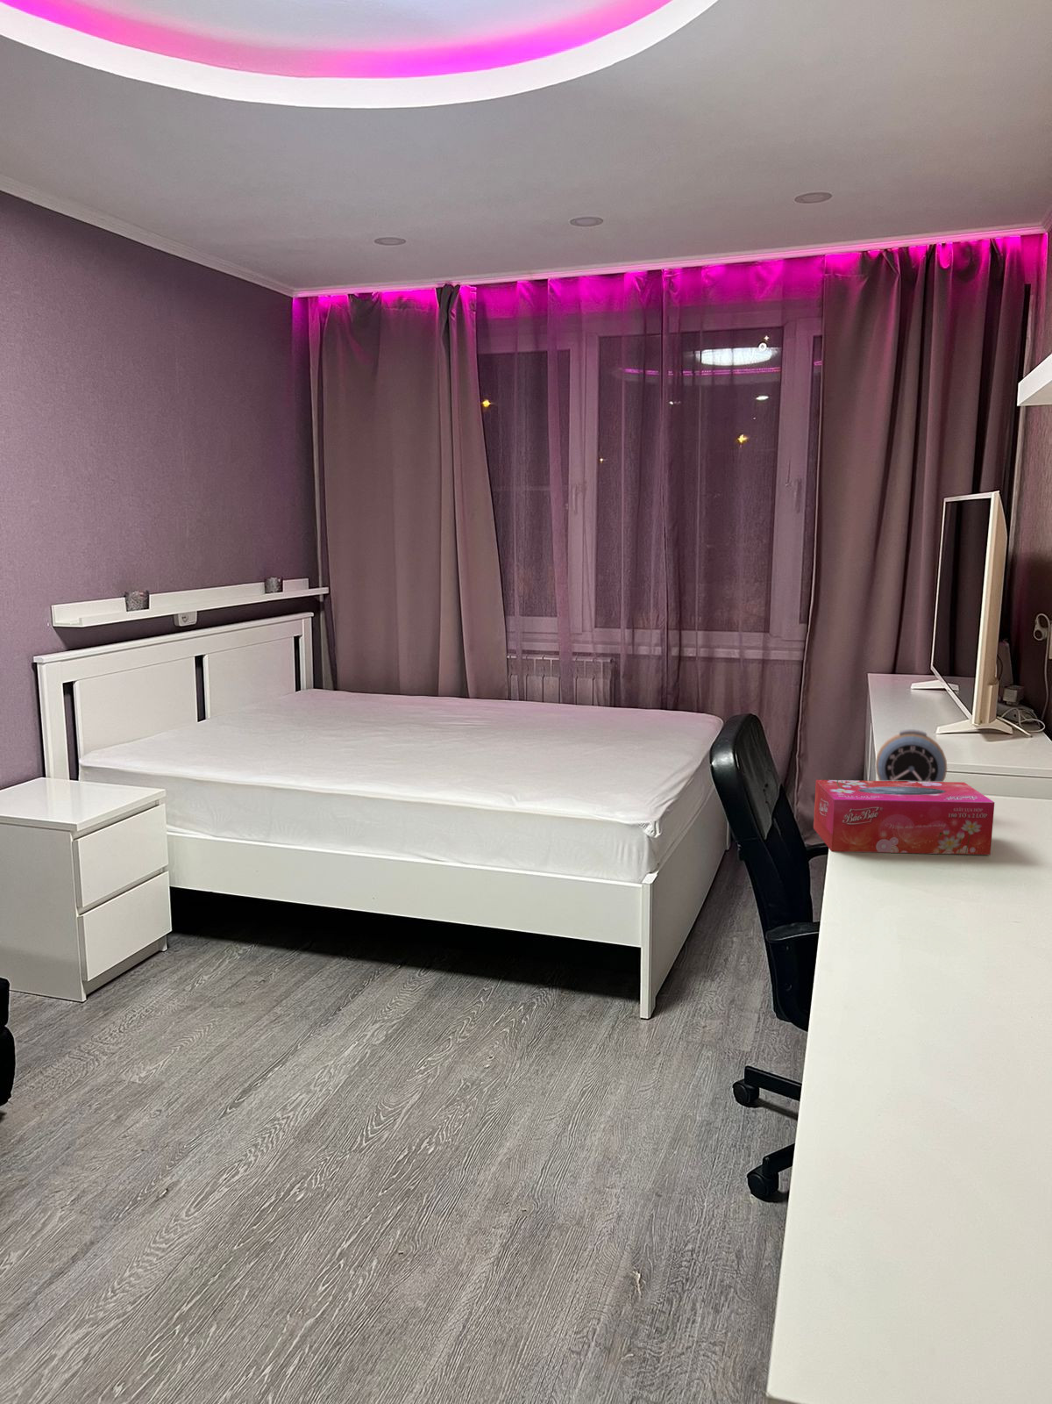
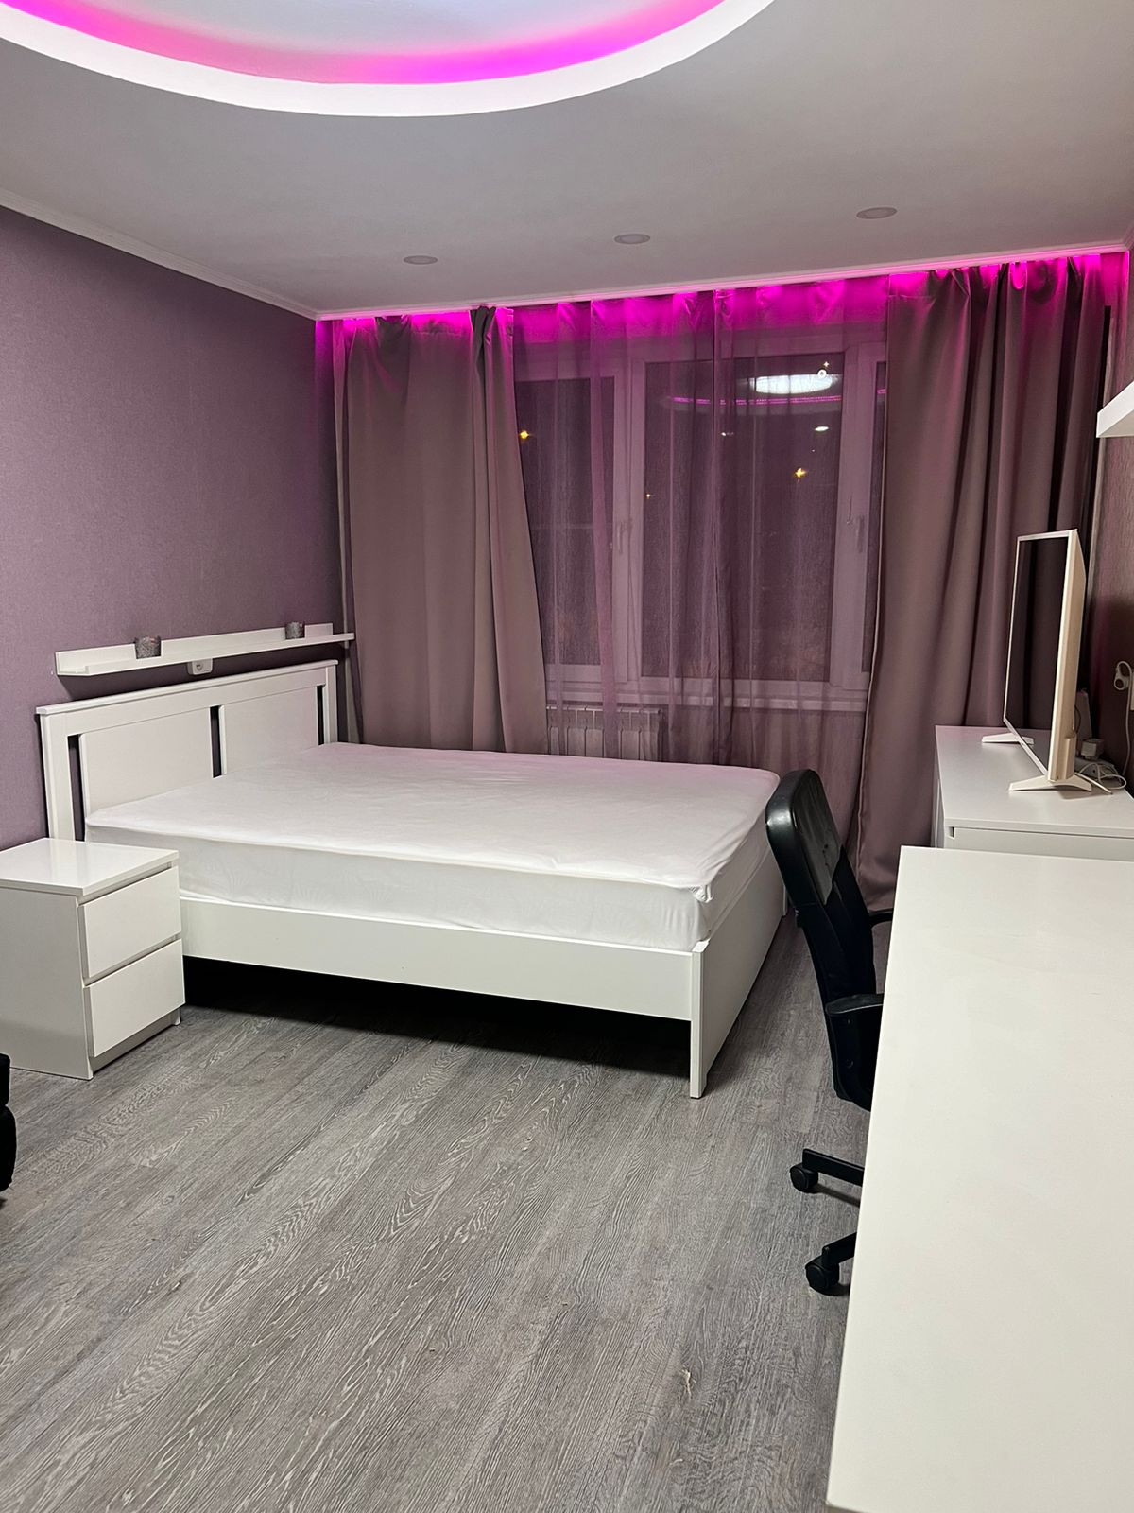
- tissue box [812,779,995,856]
- alarm clock [875,729,948,782]
